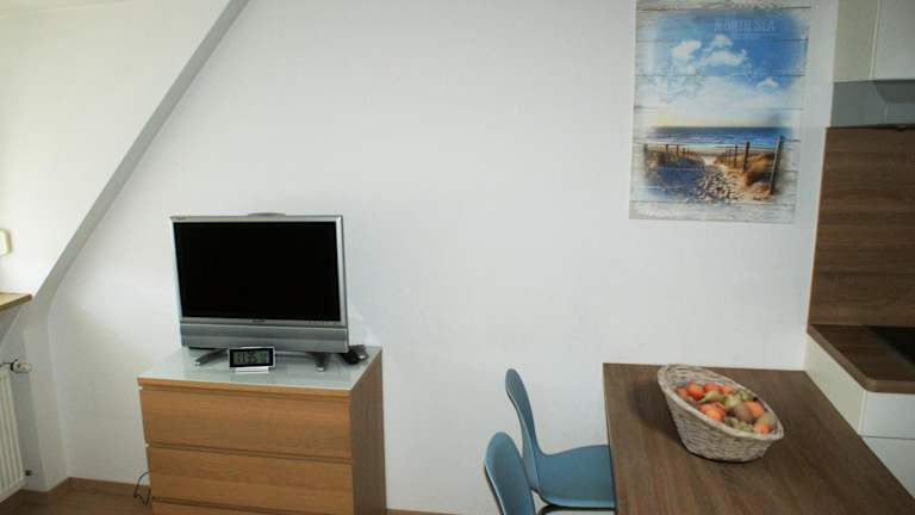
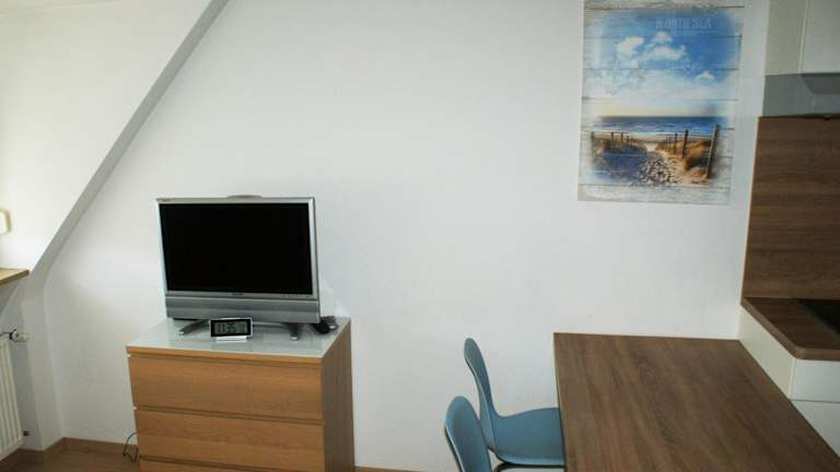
- fruit basket [656,362,785,464]
